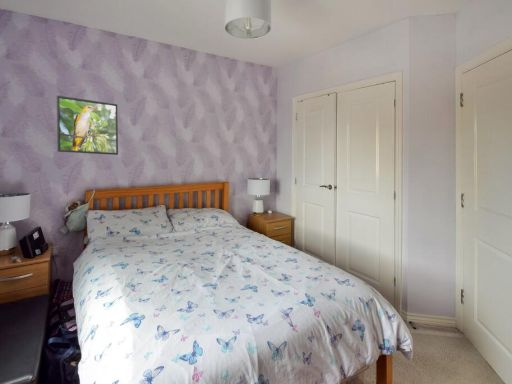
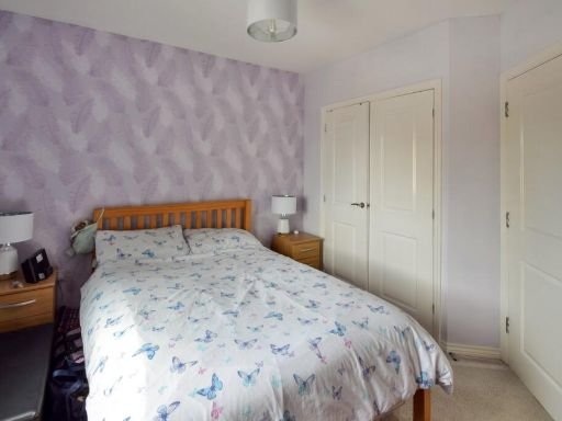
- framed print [56,94,119,156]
